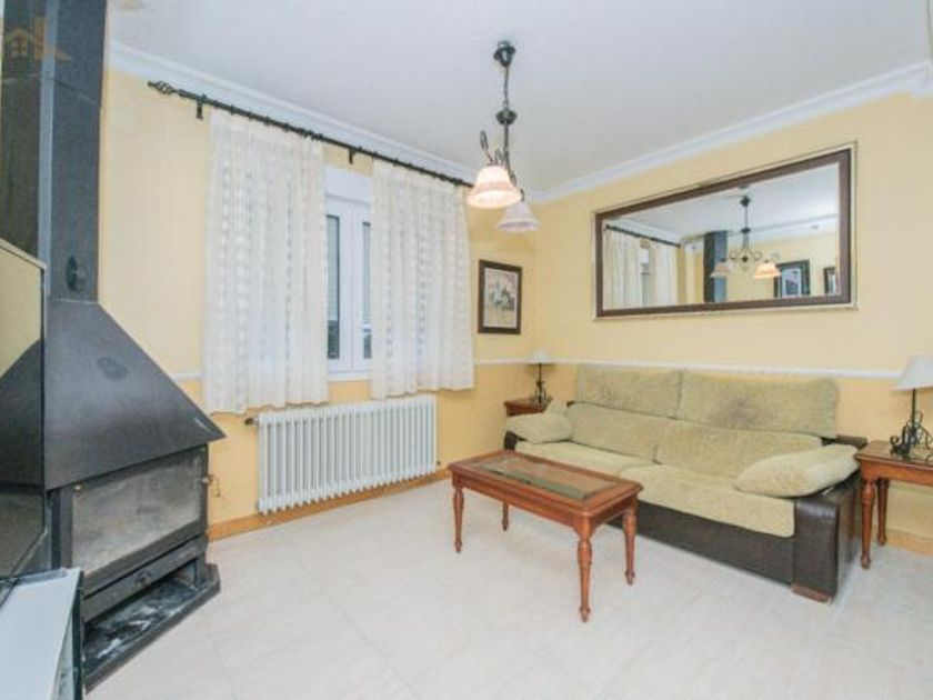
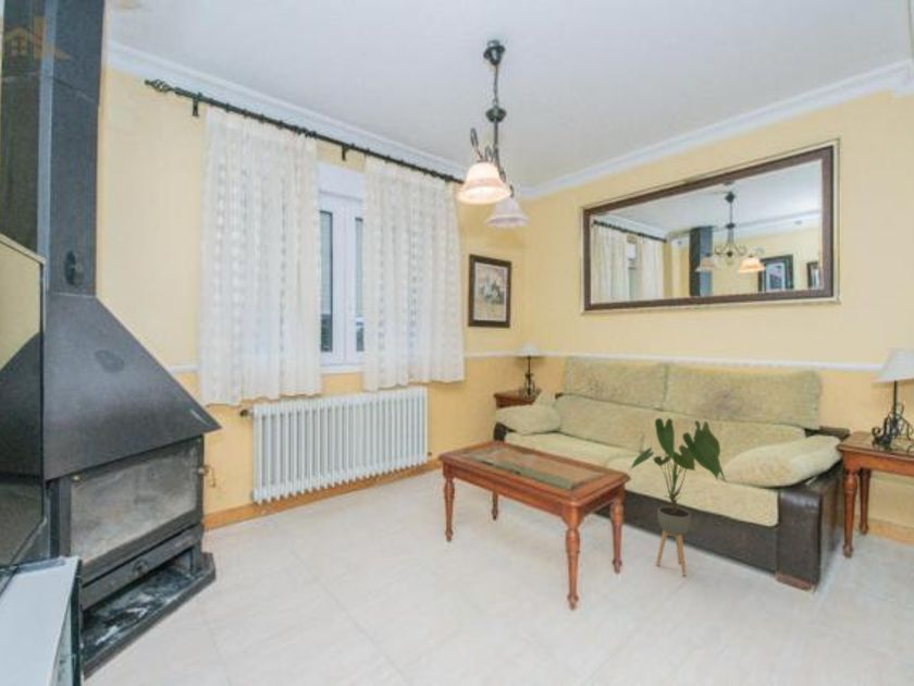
+ house plant [629,417,728,577]
